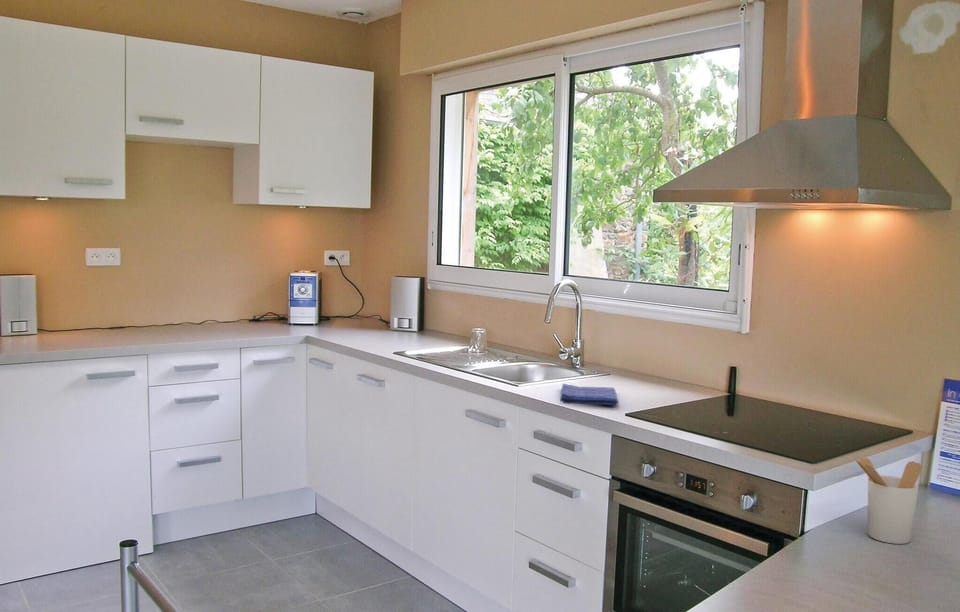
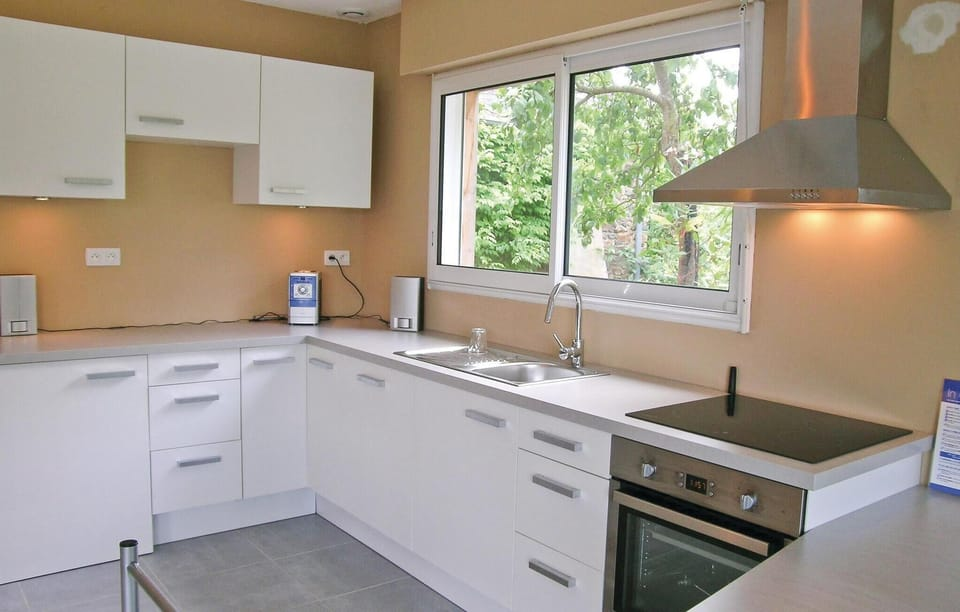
- utensil holder [852,456,924,545]
- dish towel [559,383,619,406]
